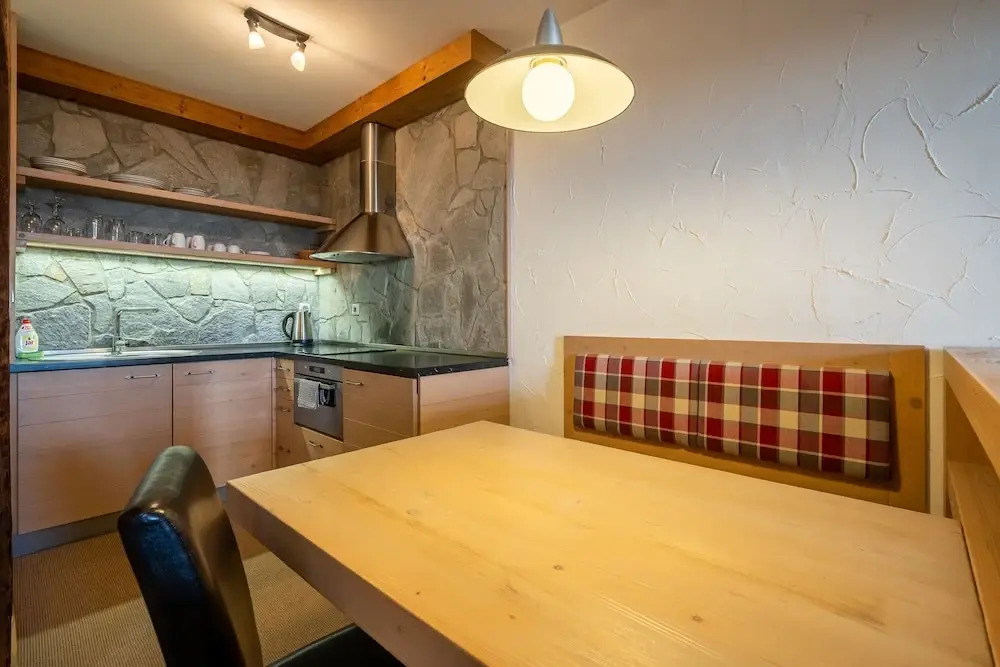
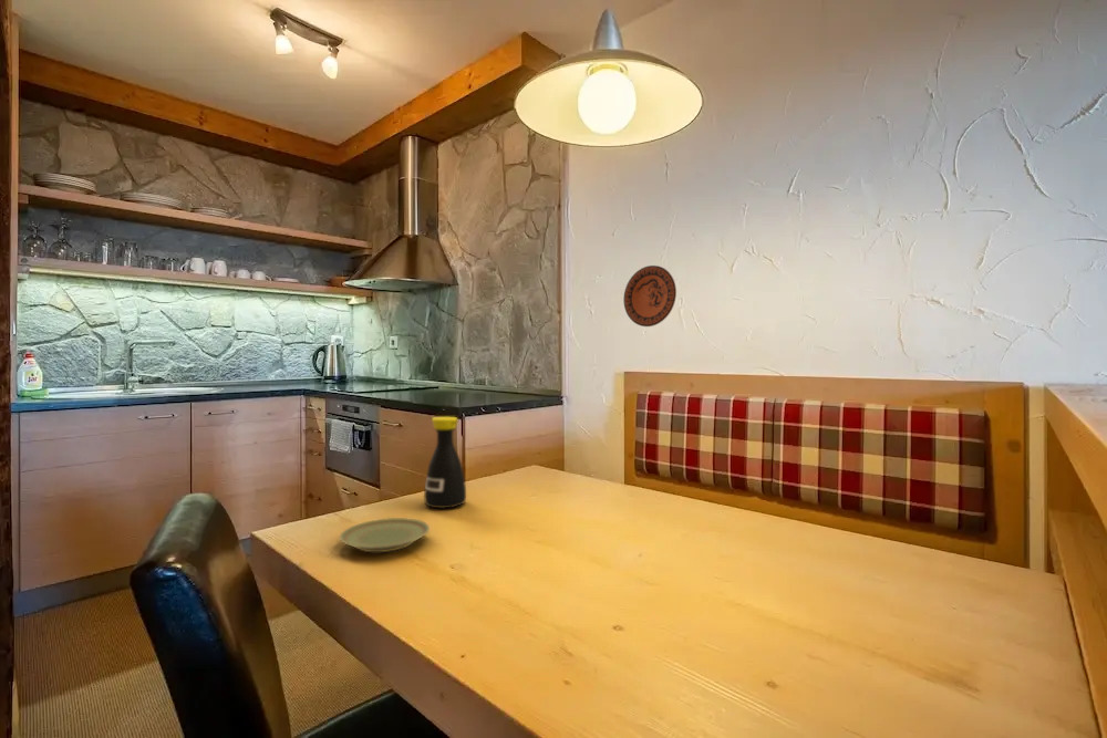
+ plate [338,517,431,553]
+ decorative plate [622,264,677,328]
+ bottle [423,416,467,509]
